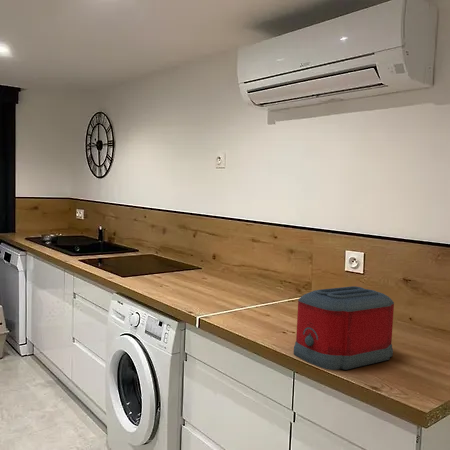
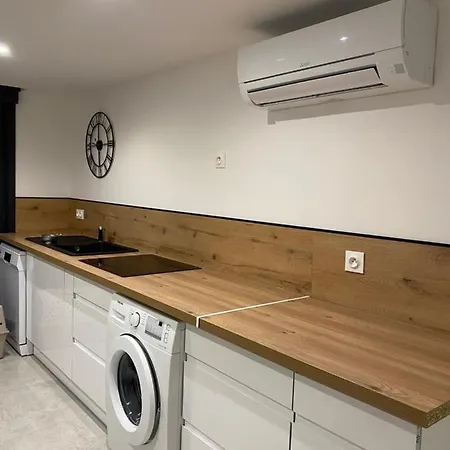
- toaster [293,285,395,371]
